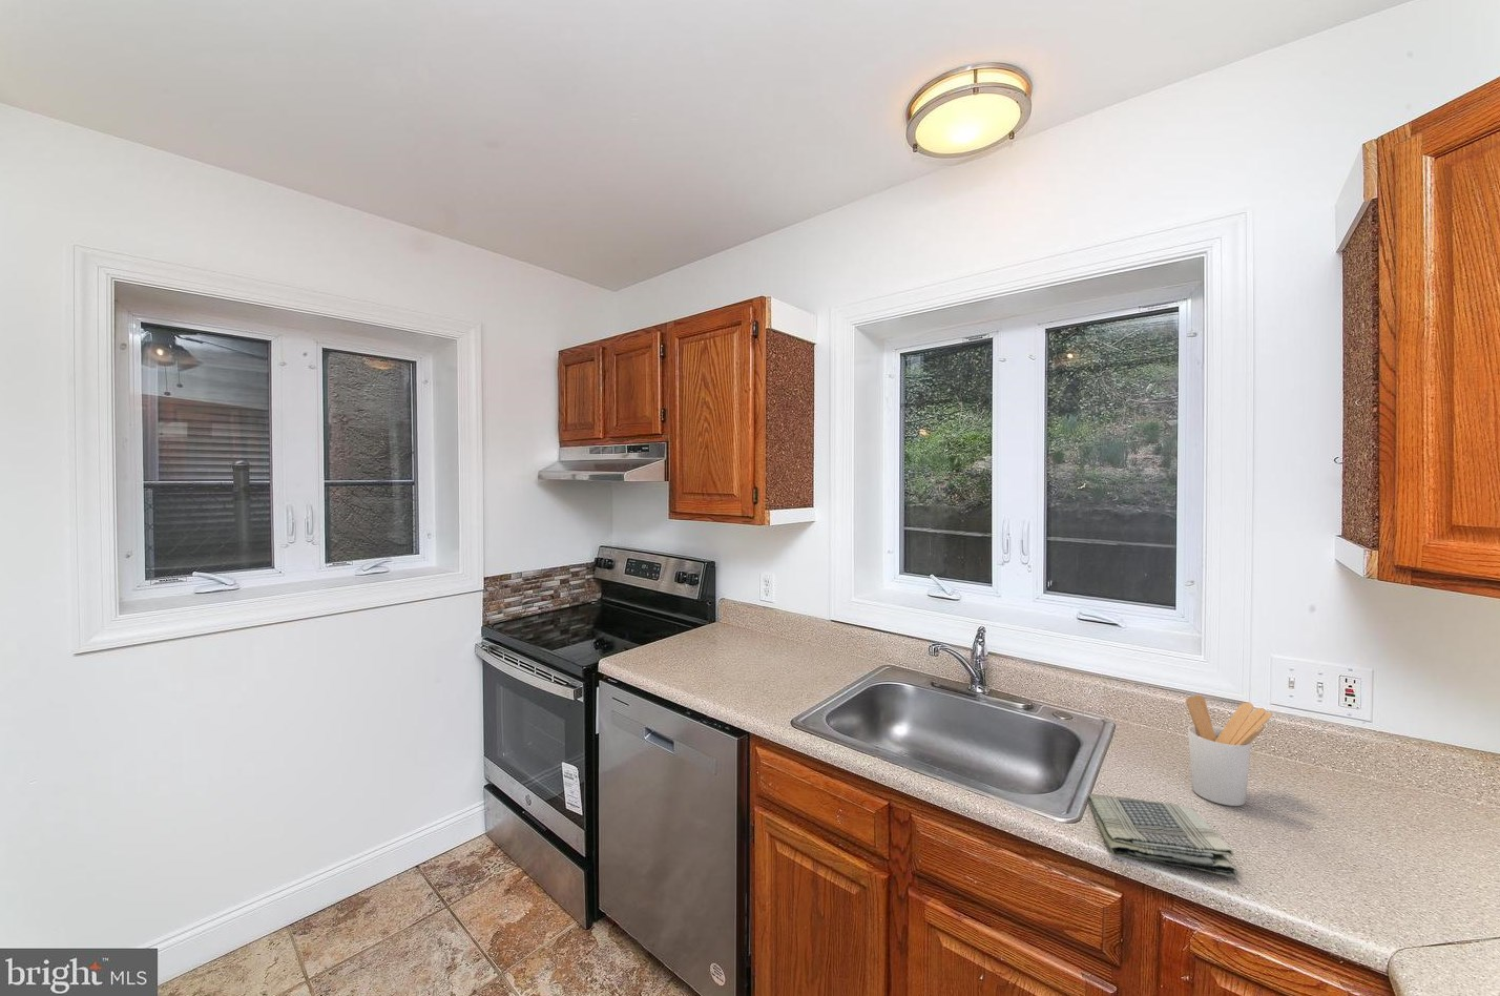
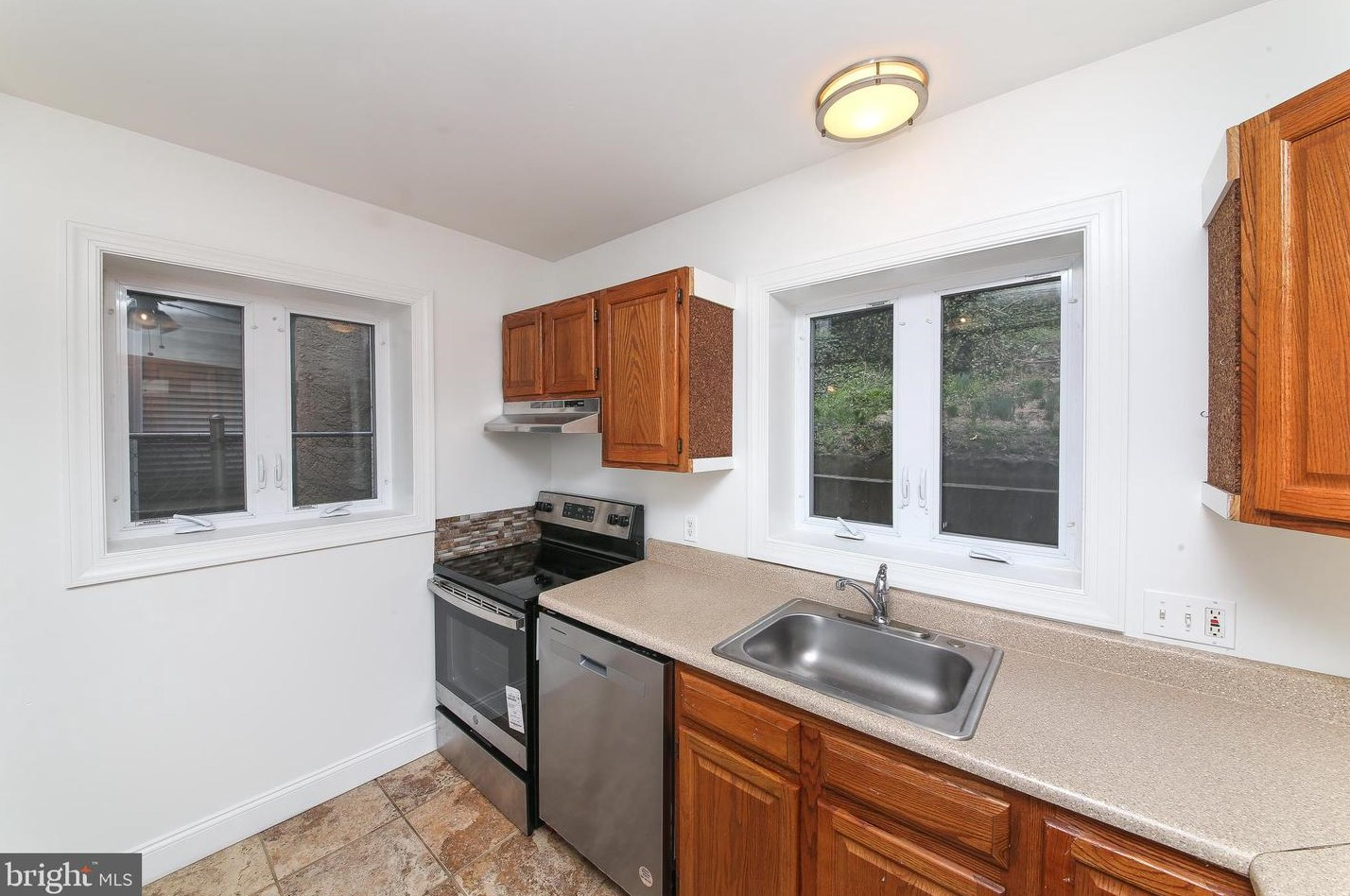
- utensil holder [1184,695,1273,807]
- dish towel [1087,794,1238,877]
